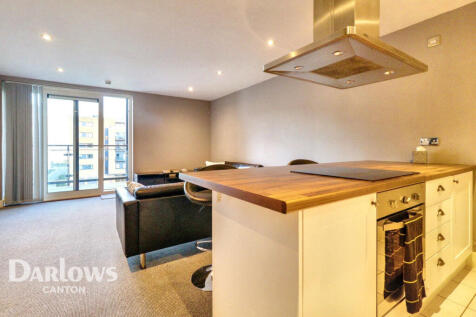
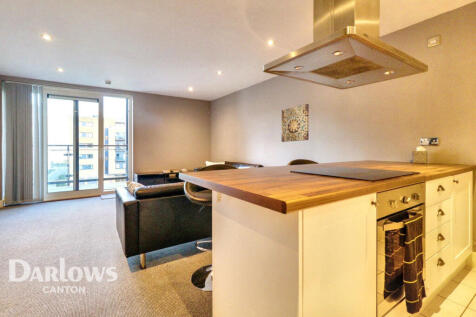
+ wall art [281,103,310,143]
